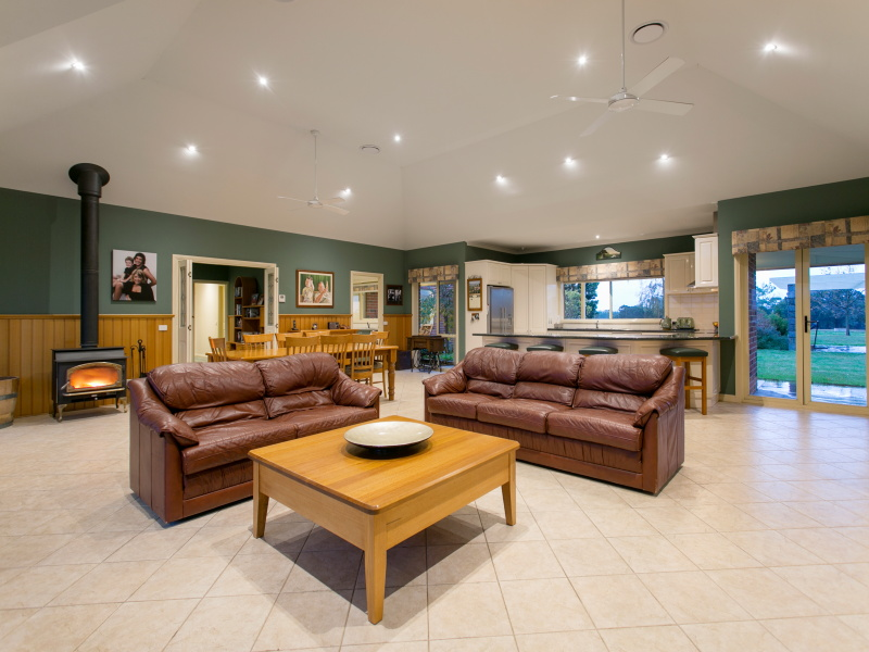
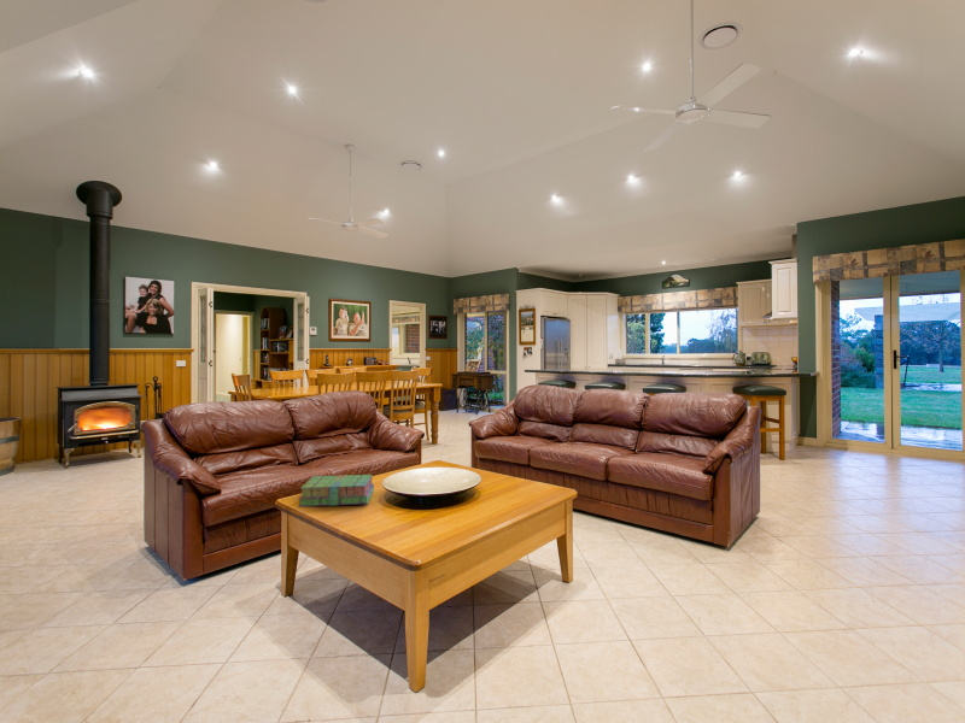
+ stack of books [298,474,375,507]
